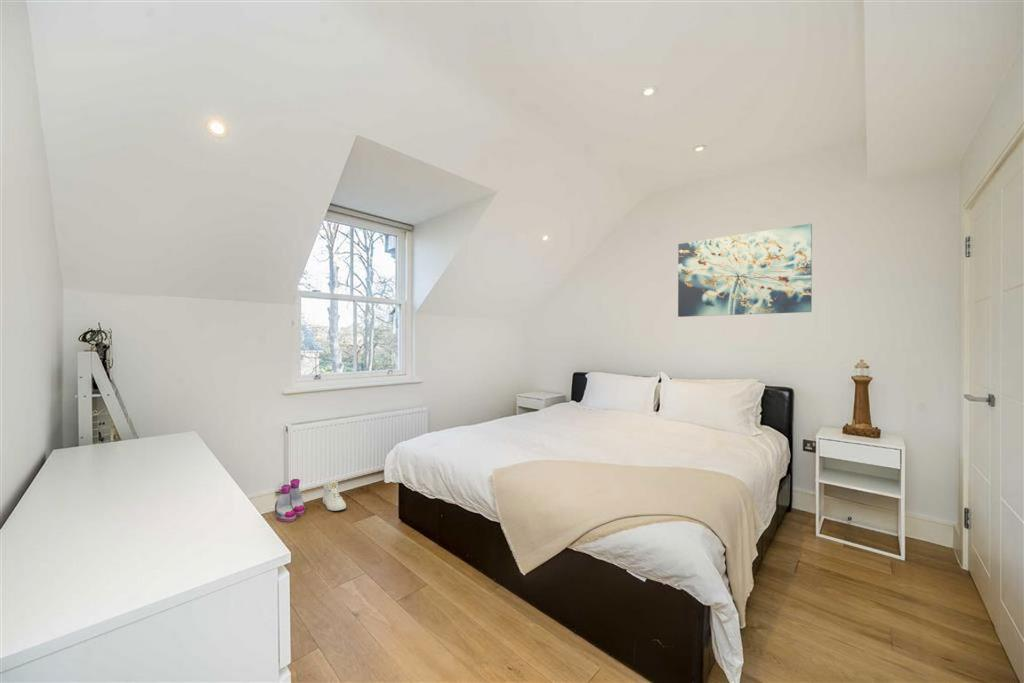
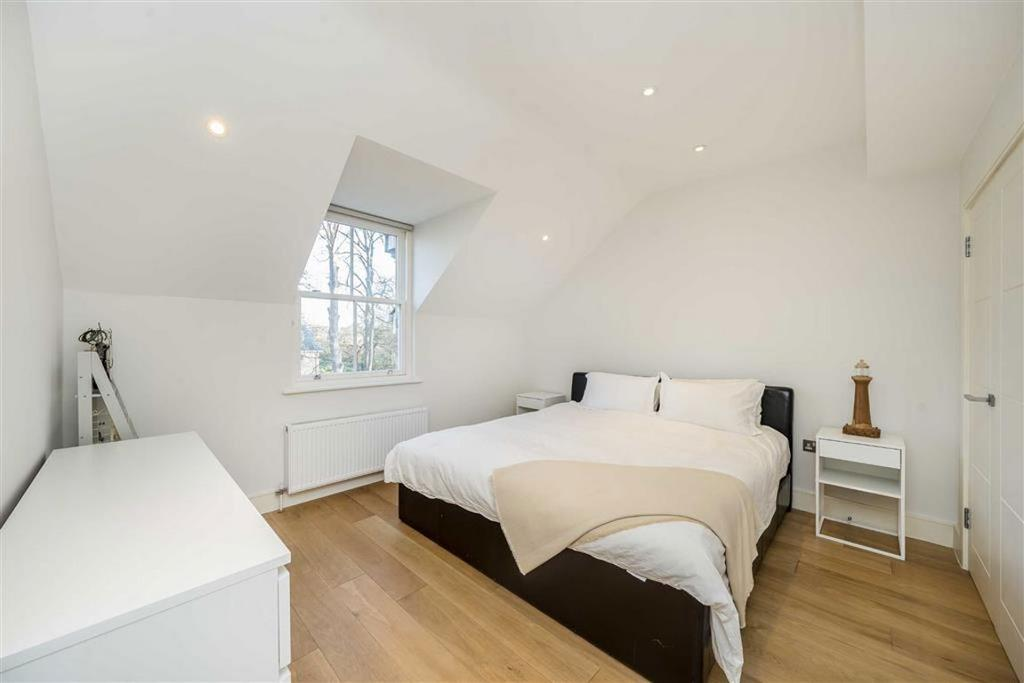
- boots [274,478,306,523]
- sneaker [322,480,347,512]
- wall art [677,223,813,318]
